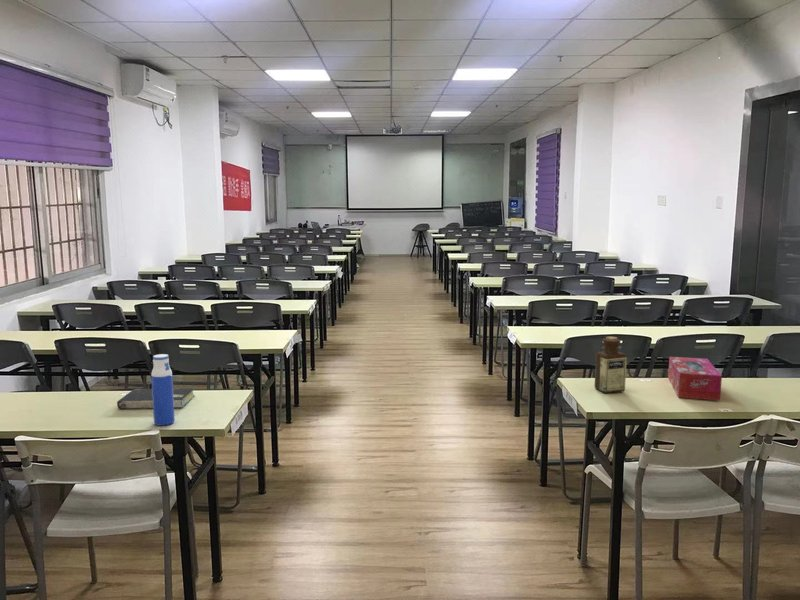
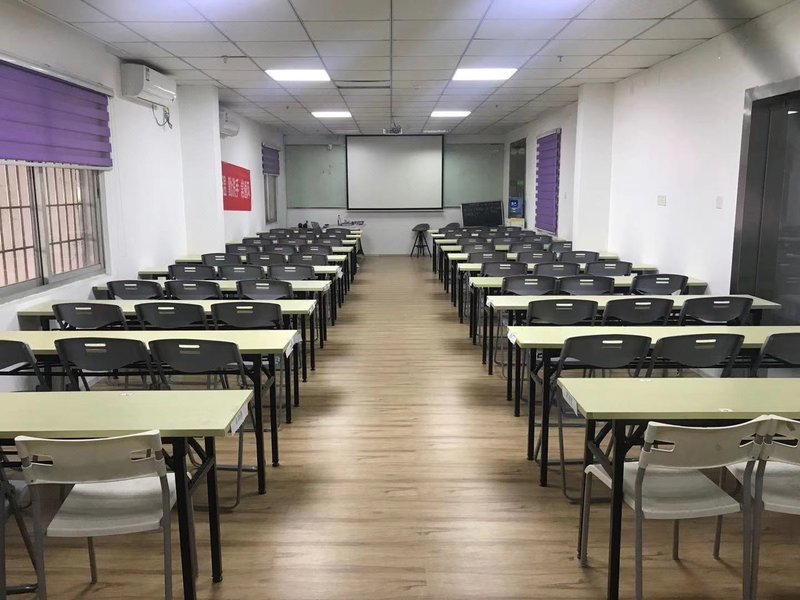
- tissue box [667,356,723,401]
- bottle [594,336,628,394]
- water bottle [150,353,176,427]
- book [116,387,196,410]
